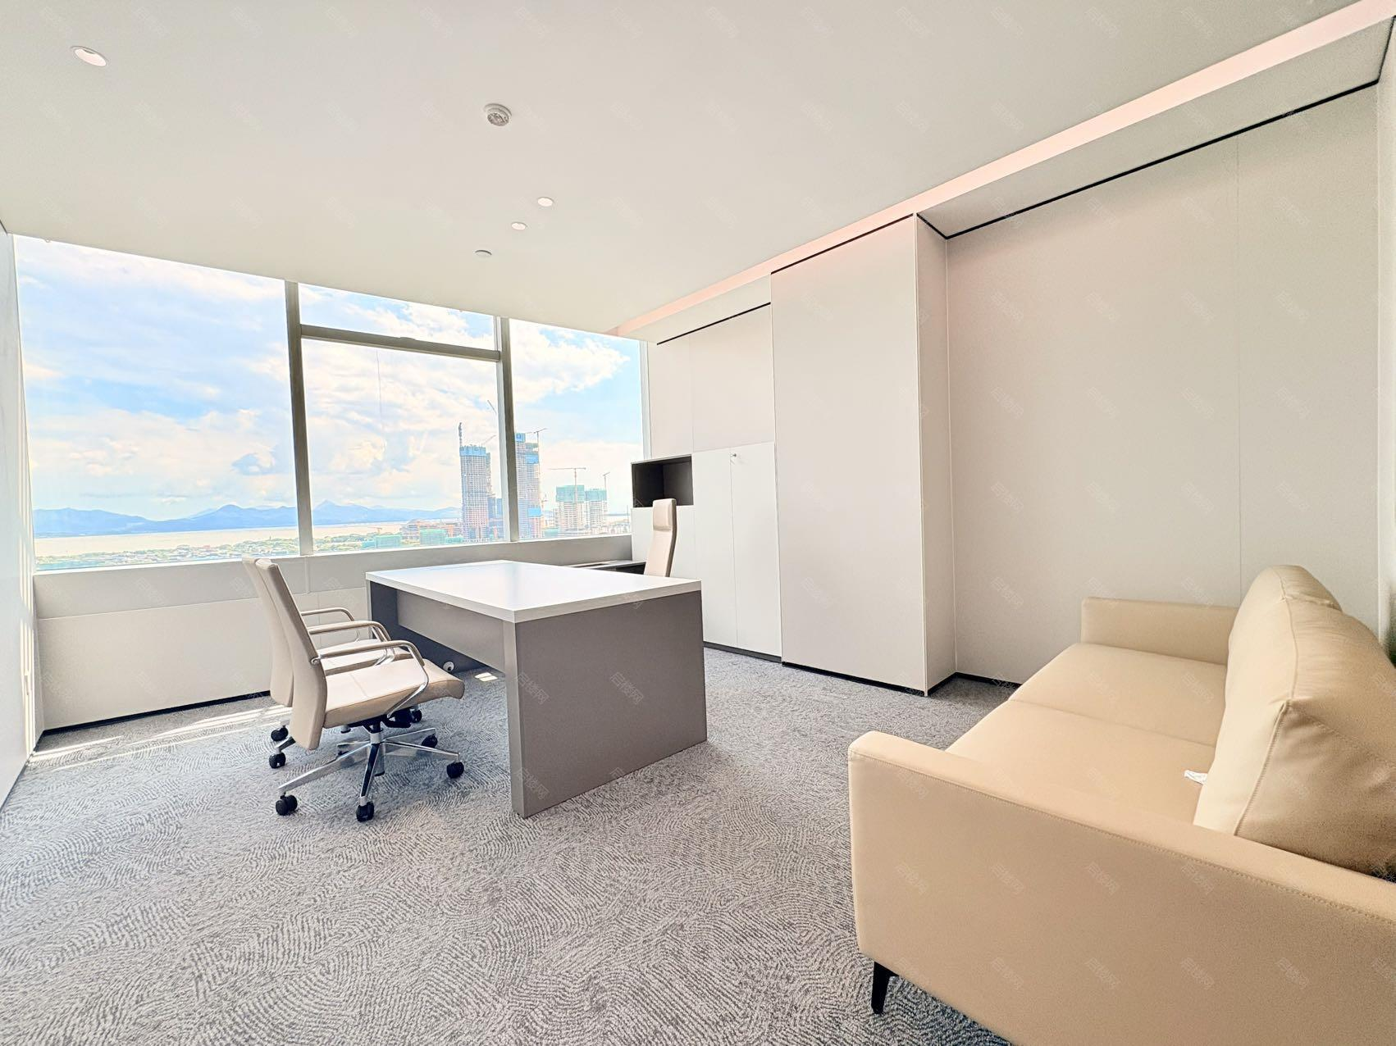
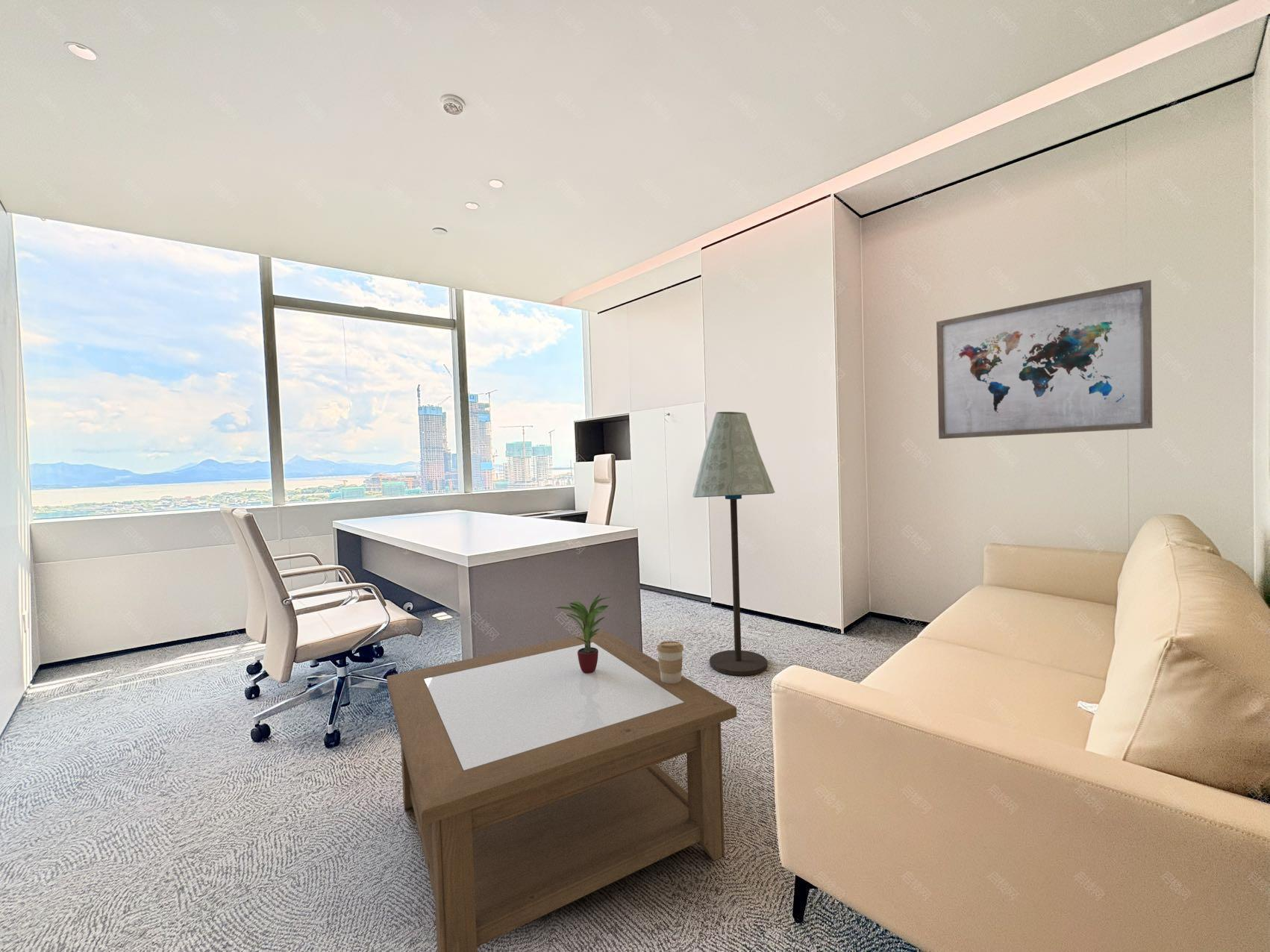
+ coffee table [386,630,737,952]
+ wall art [936,279,1153,439]
+ potted plant [554,593,611,673]
+ floor lamp [692,411,776,677]
+ coffee cup [656,640,684,683]
